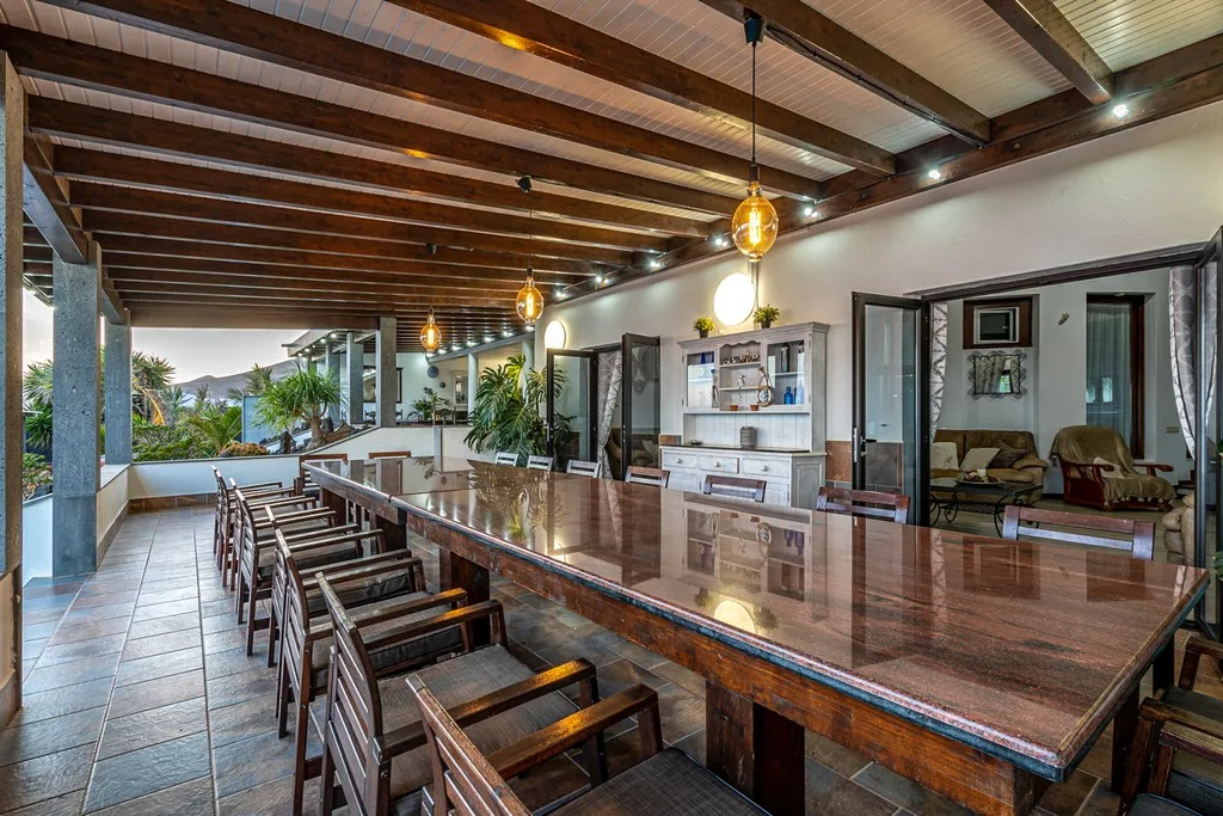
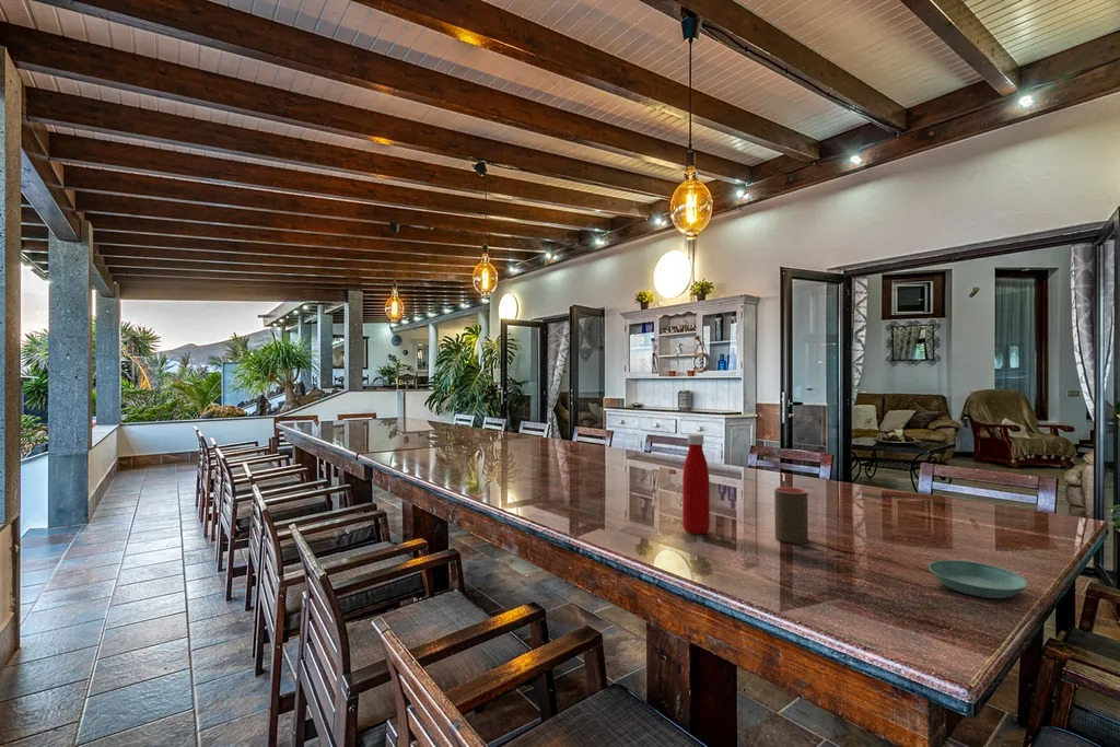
+ saucer [928,559,1029,599]
+ bottle [681,433,711,535]
+ cup [773,486,809,545]
